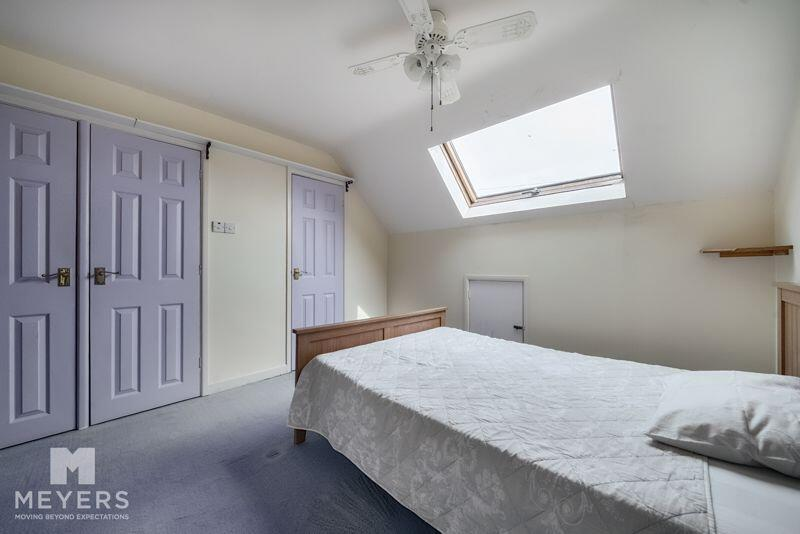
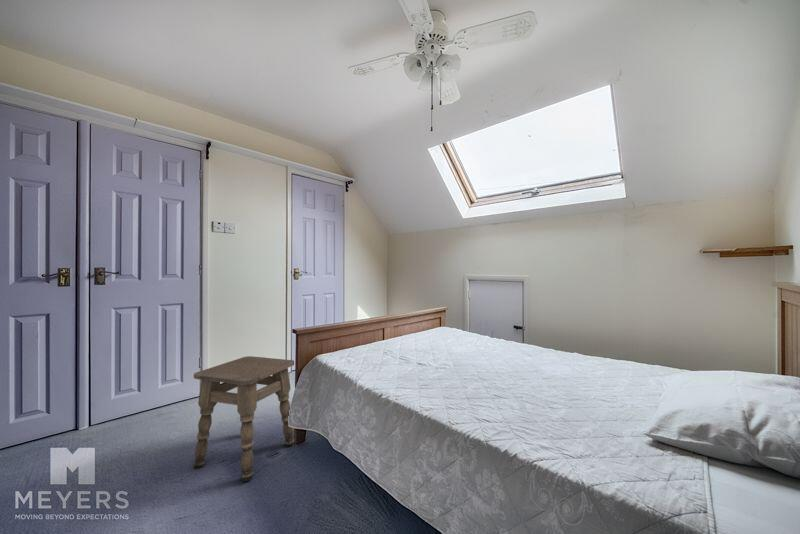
+ side table [192,355,296,482]
